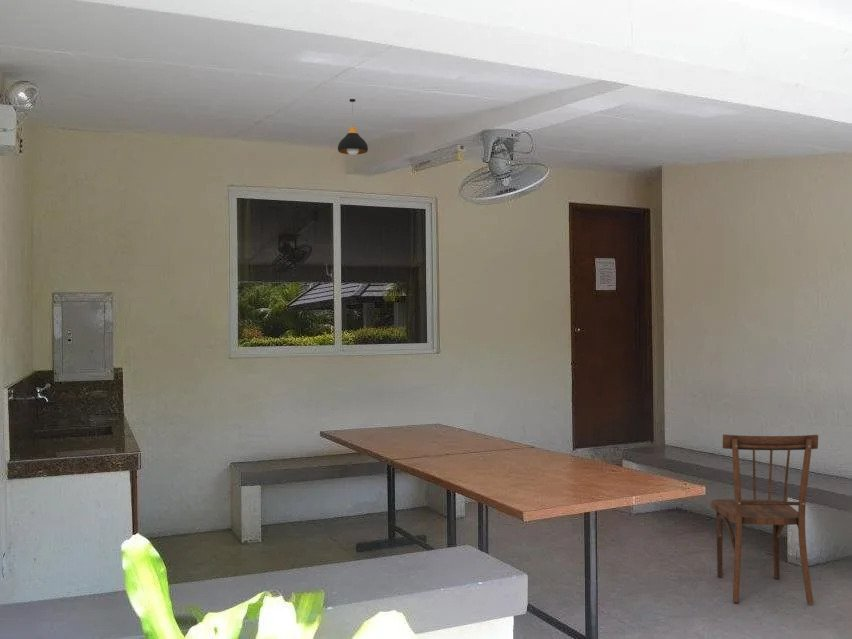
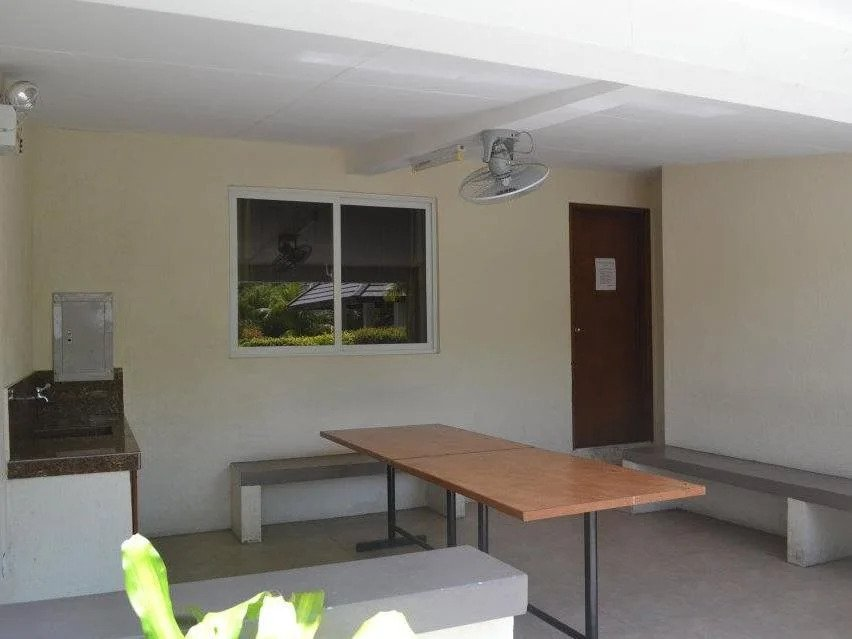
- pendant light [337,98,369,156]
- dining chair [710,434,819,605]
